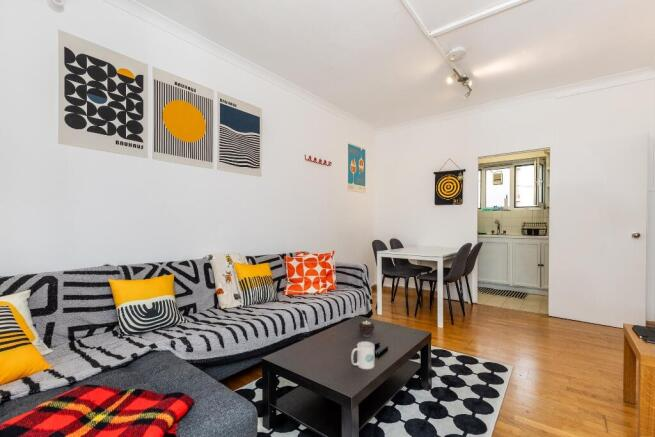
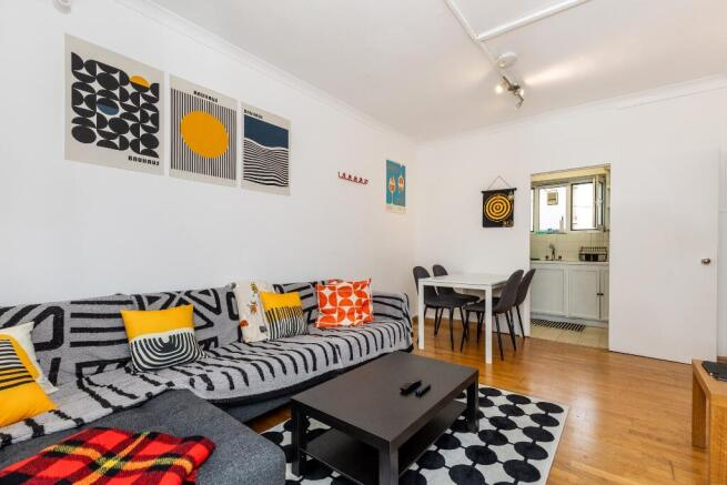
- candle [358,319,376,338]
- mug [350,341,375,370]
